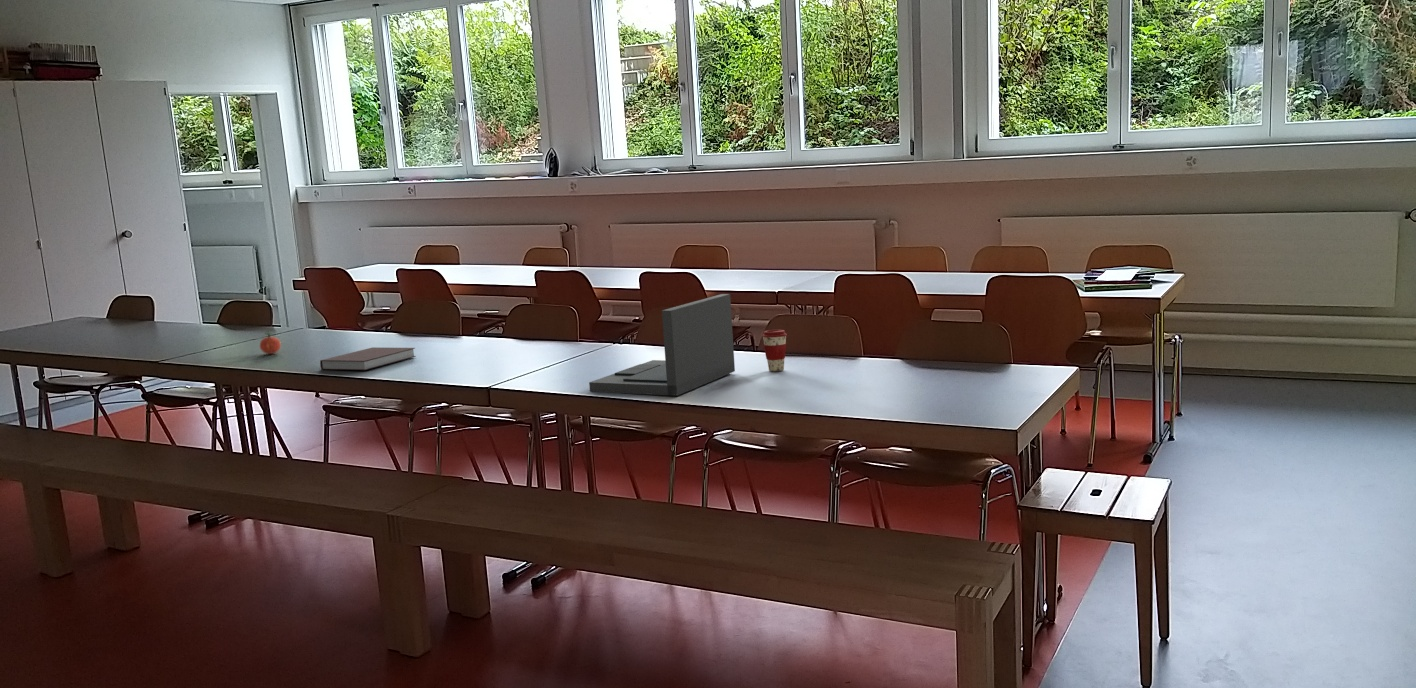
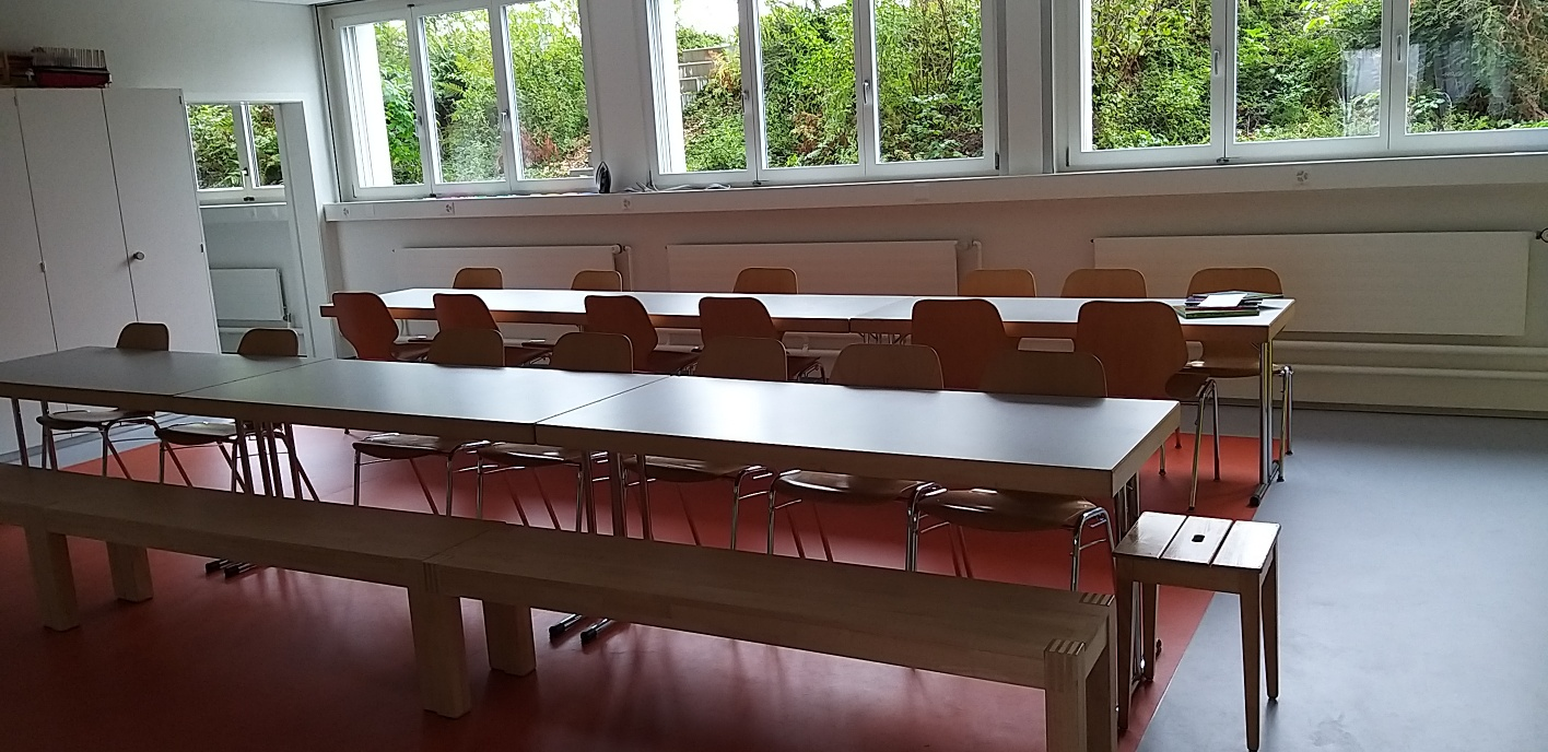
- laptop [588,293,736,397]
- notebook [319,346,417,371]
- coffee cup [761,329,788,372]
- apple [259,331,282,355]
